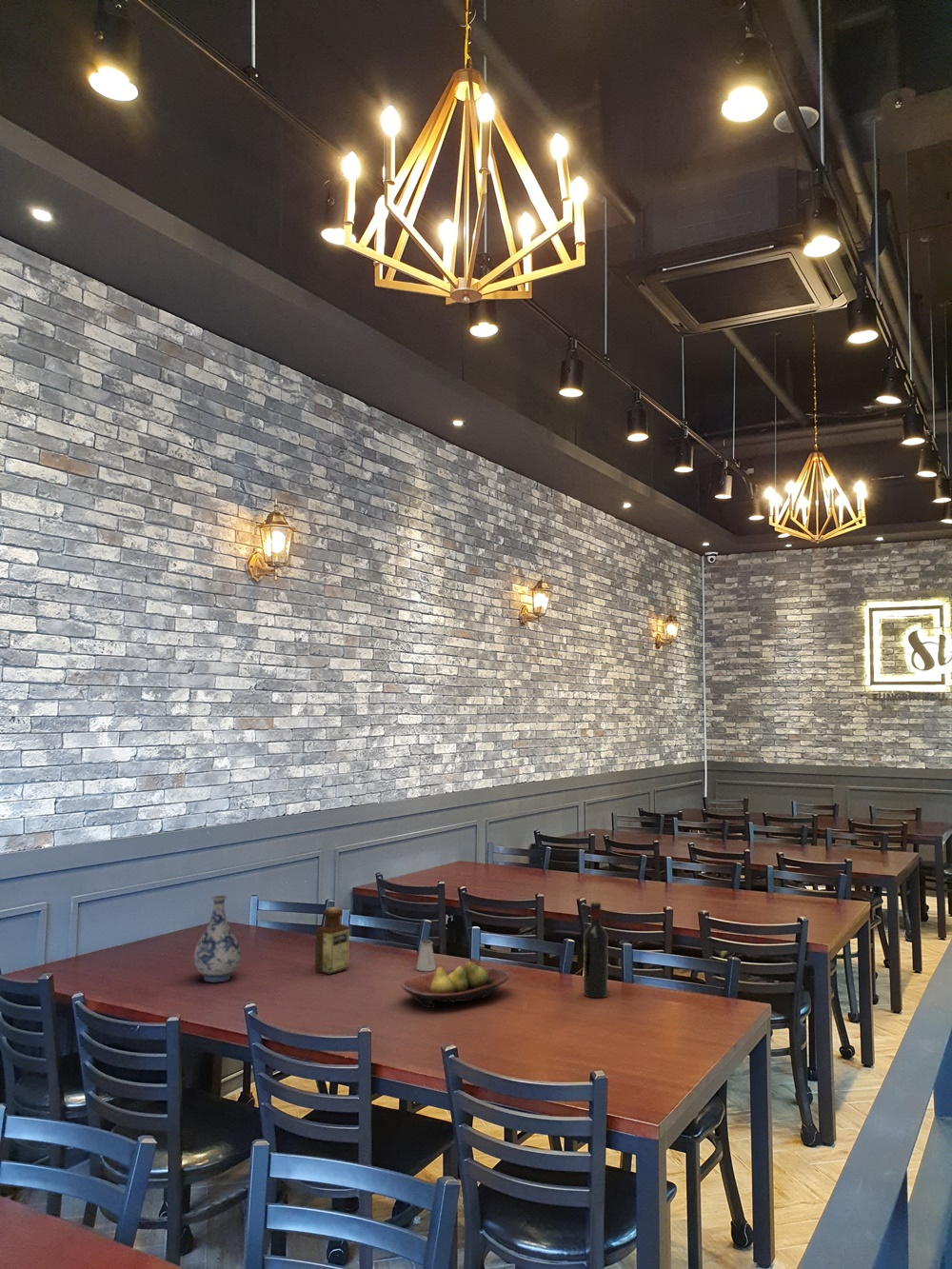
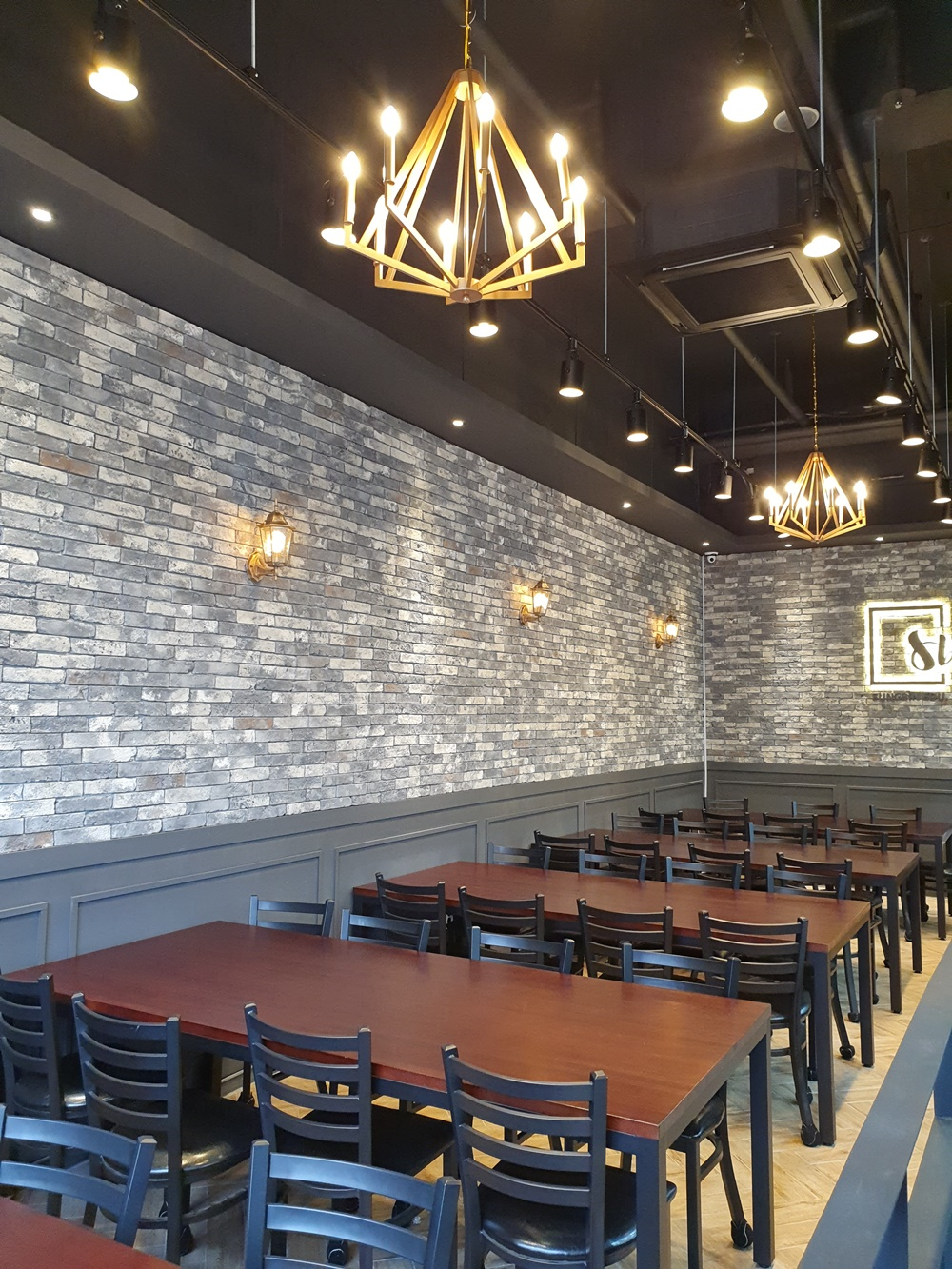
- vase [193,894,242,982]
- wine bottle [583,901,608,999]
- fruit bowl [400,961,510,1009]
- saltshaker [415,939,437,972]
- bottle [314,906,350,975]
